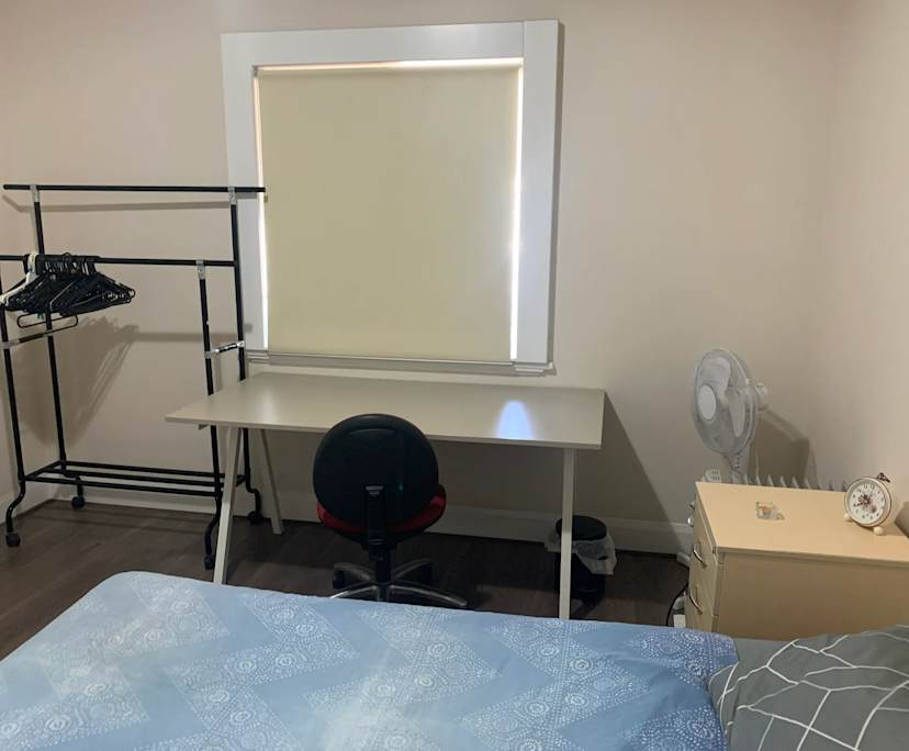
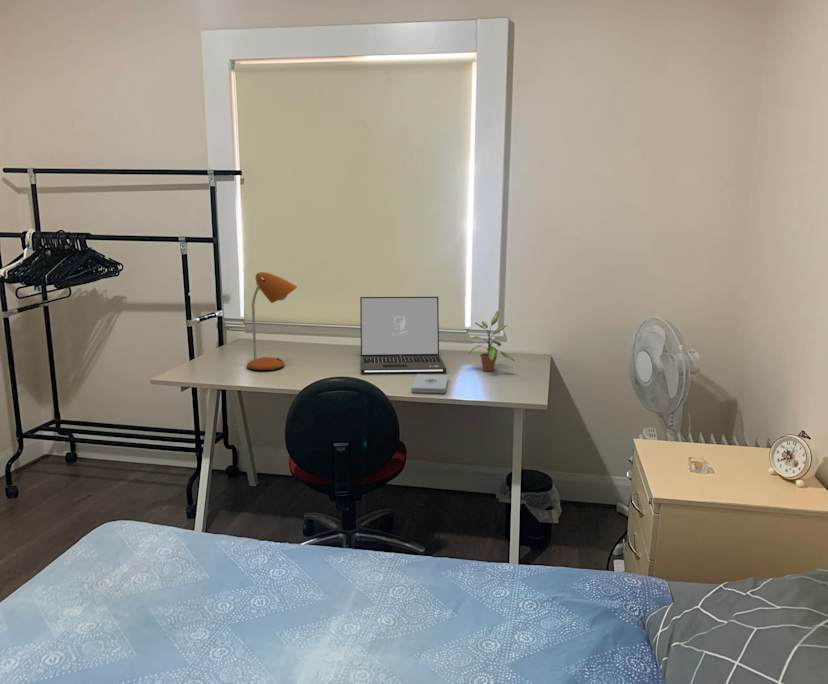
+ potted plant [463,309,516,372]
+ laptop [359,296,447,374]
+ notepad [410,373,449,394]
+ desk lamp [246,271,298,372]
